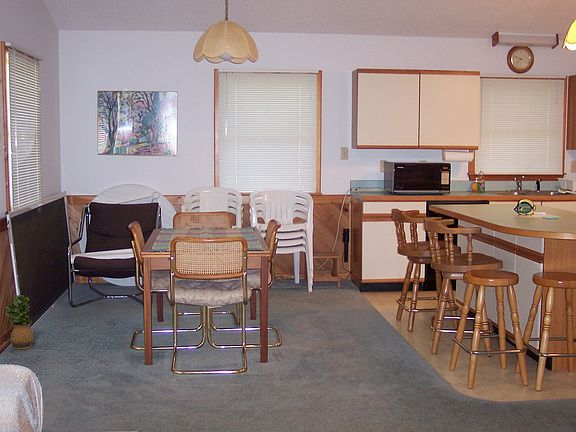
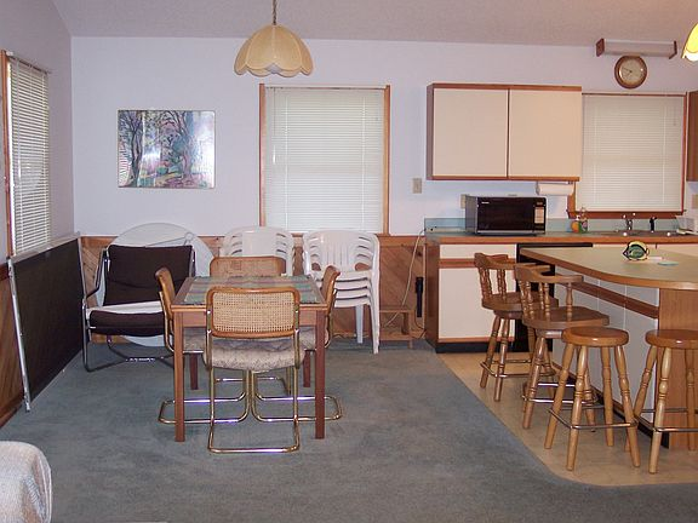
- potted plant [5,294,35,350]
